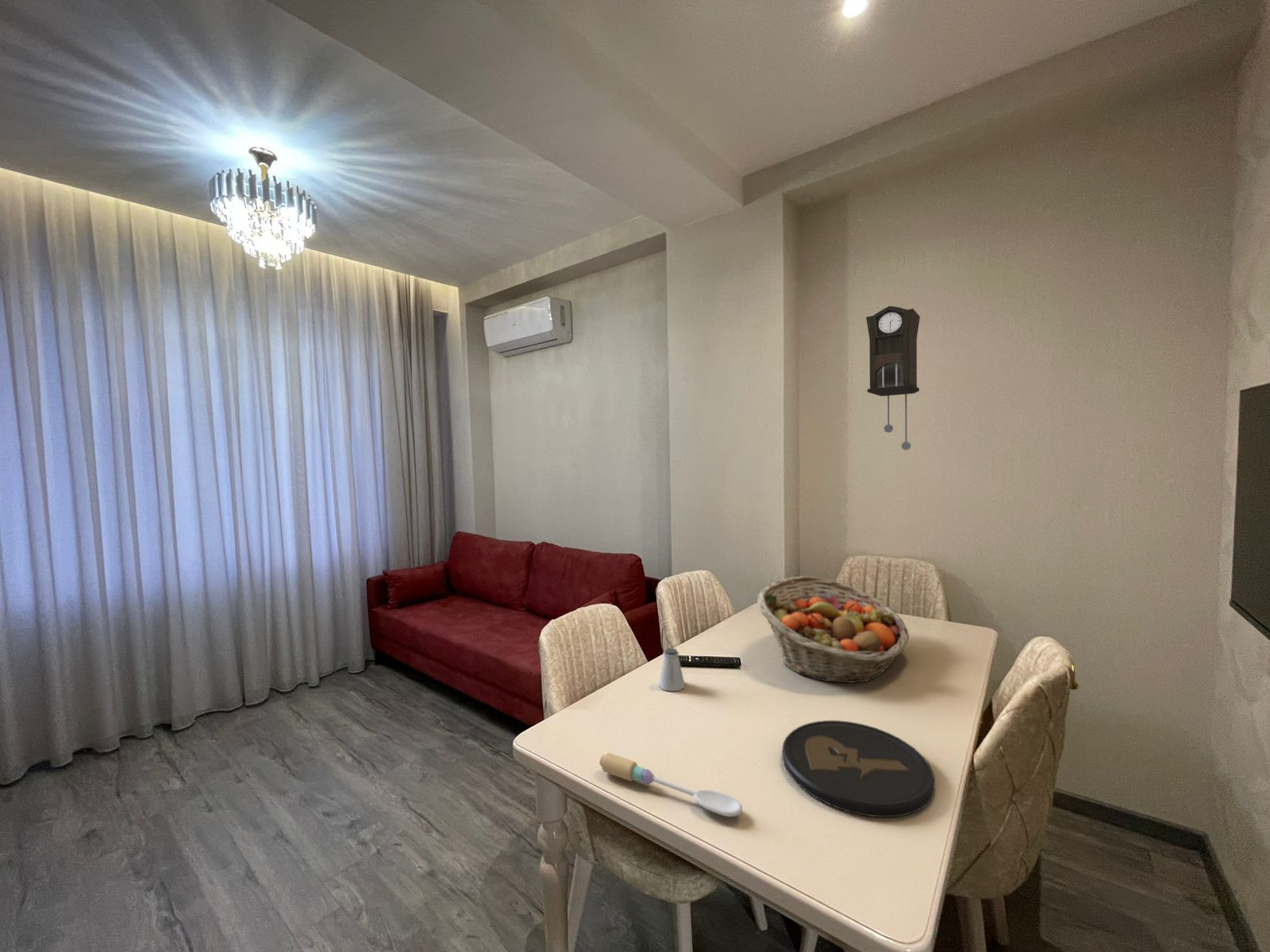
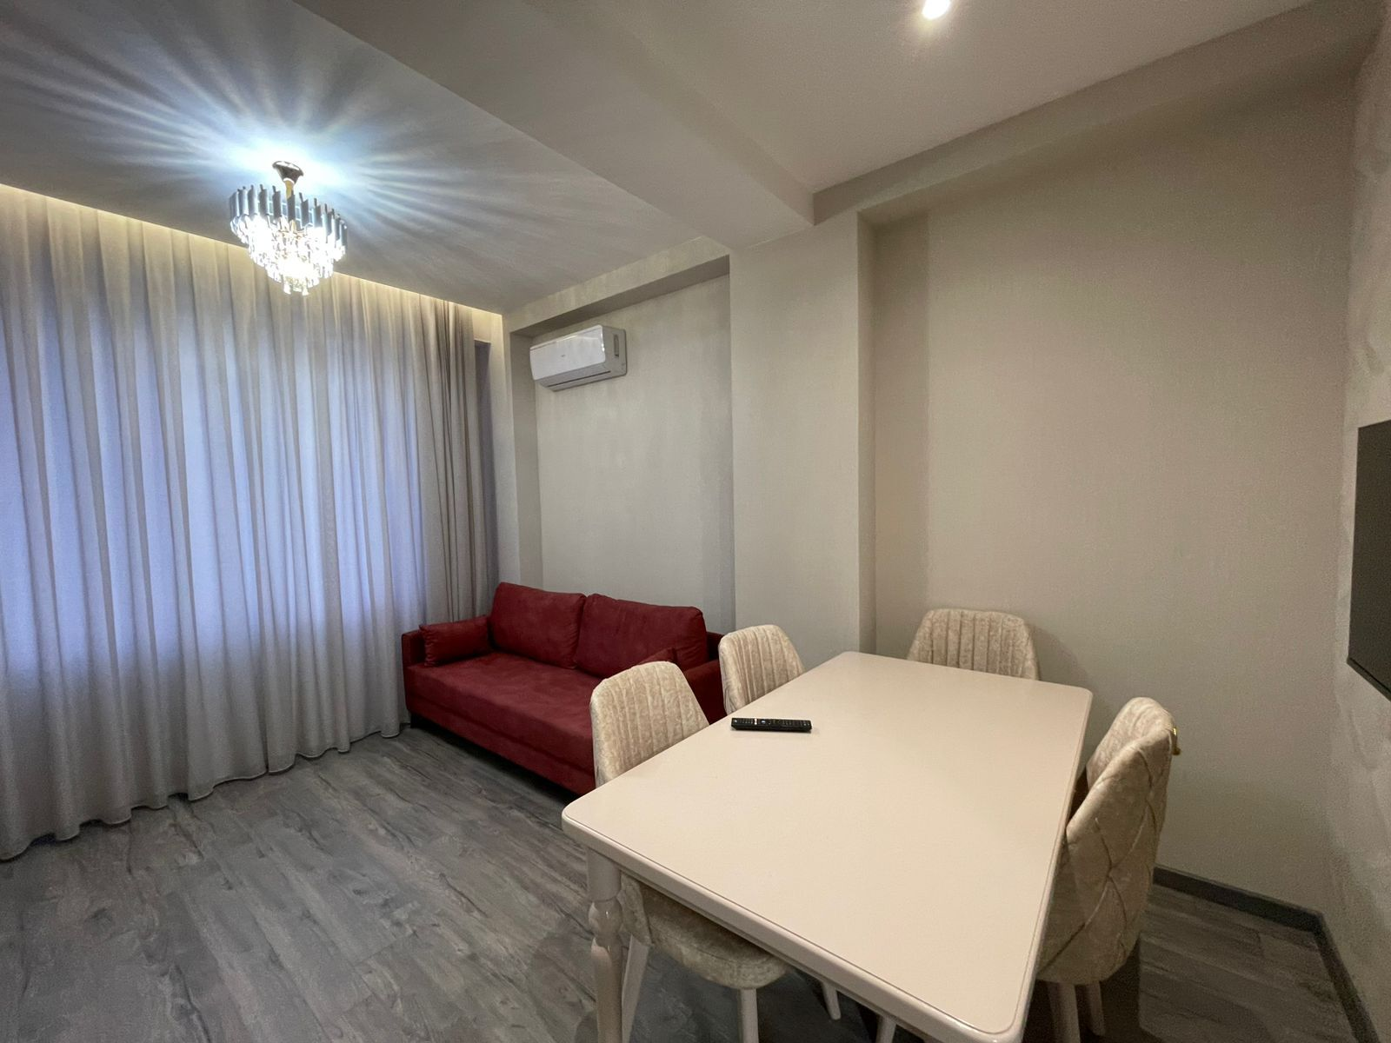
- pendulum clock [865,305,921,451]
- spoon [599,752,743,818]
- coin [782,720,936,818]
- saltshaker [658,647,686,692]
- fruit basket [756,575,910,684]
